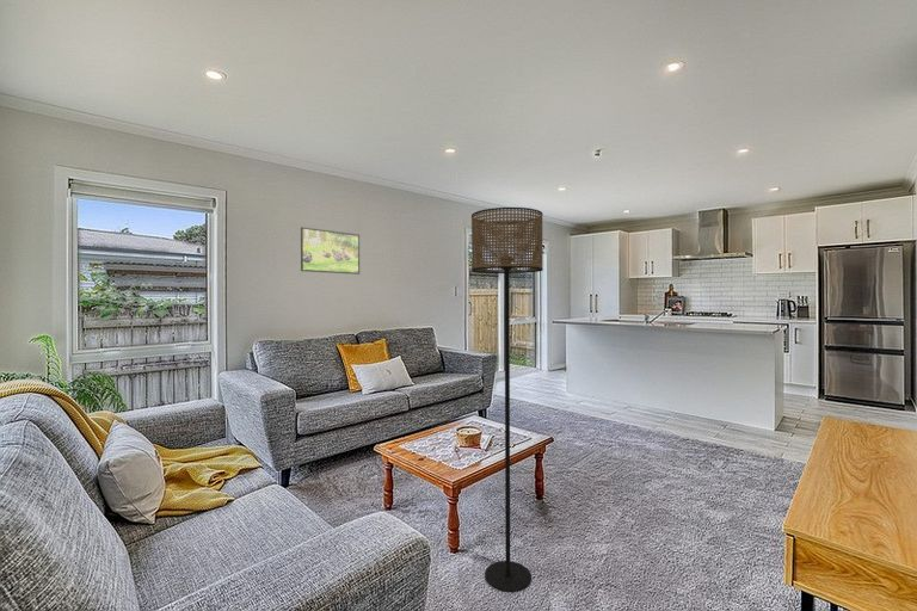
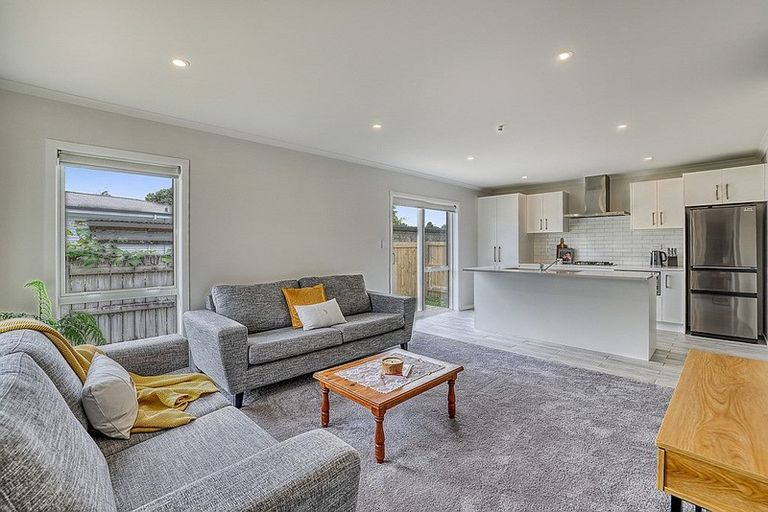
- floor lamp [470,206,544,593]
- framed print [300,227,361,276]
